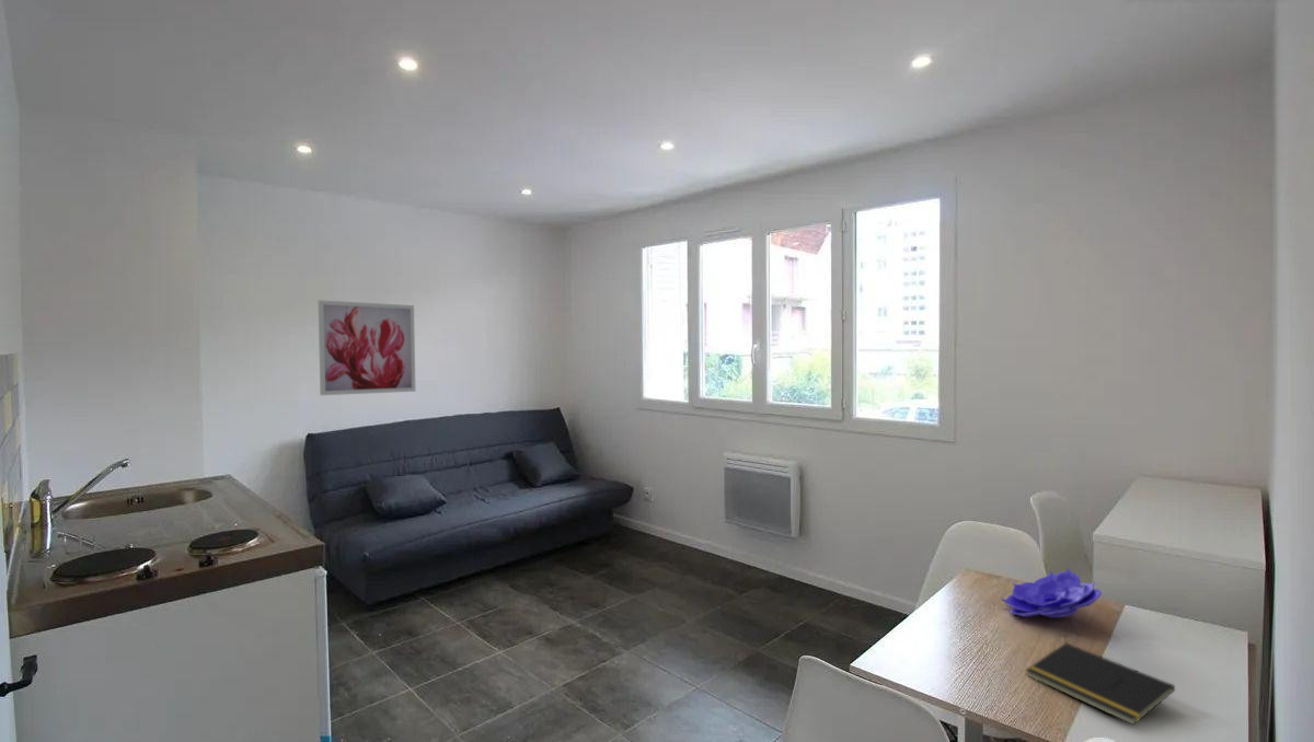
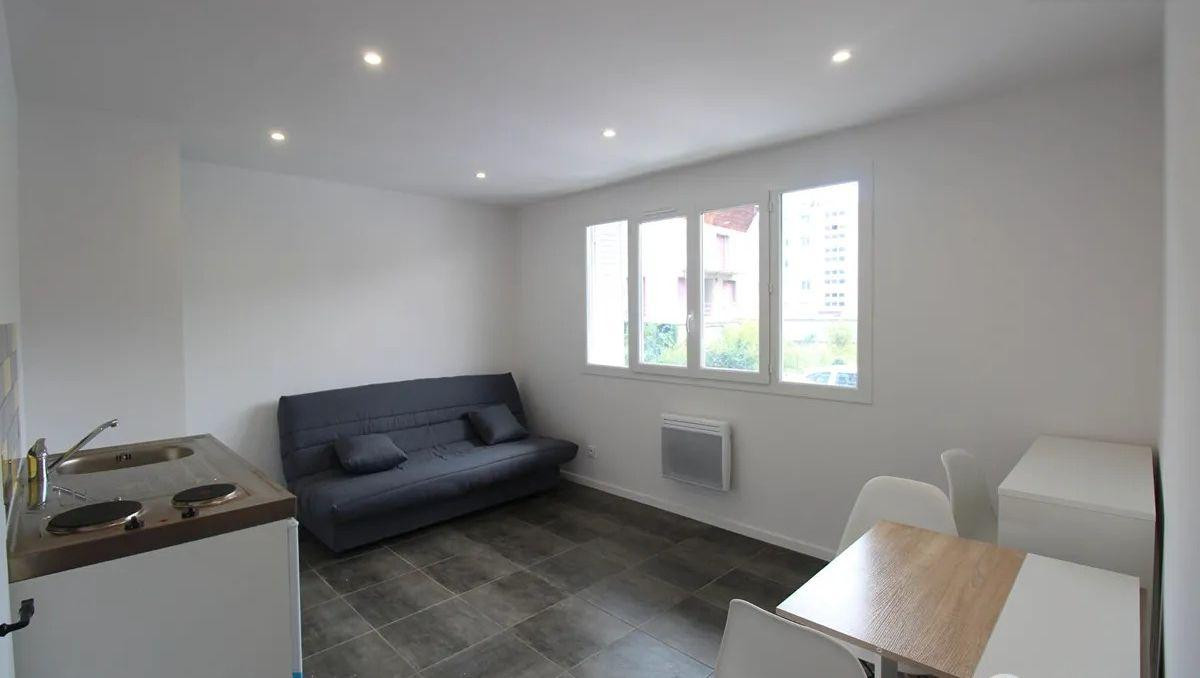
- decorative bowl [1000,567,1103,618]
- notepad [1024,641,1176,726]
- wall art [318,299,417,396]
